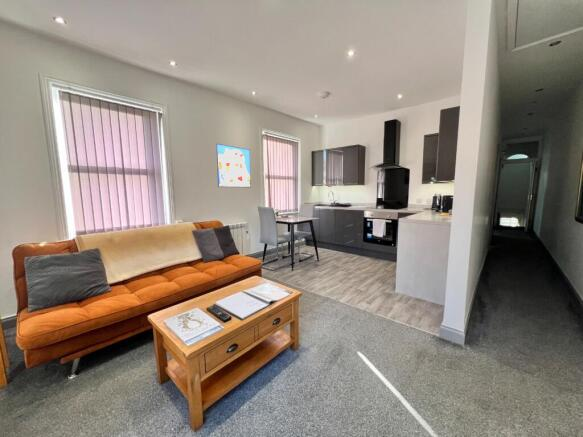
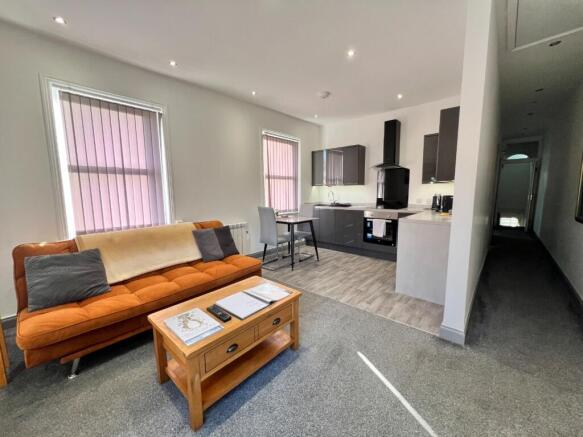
- wall art [215,143,252,188]
